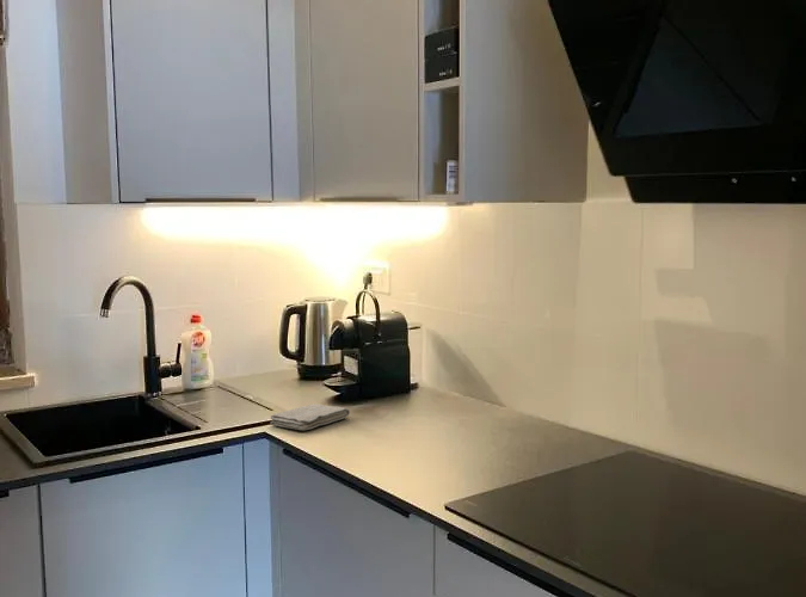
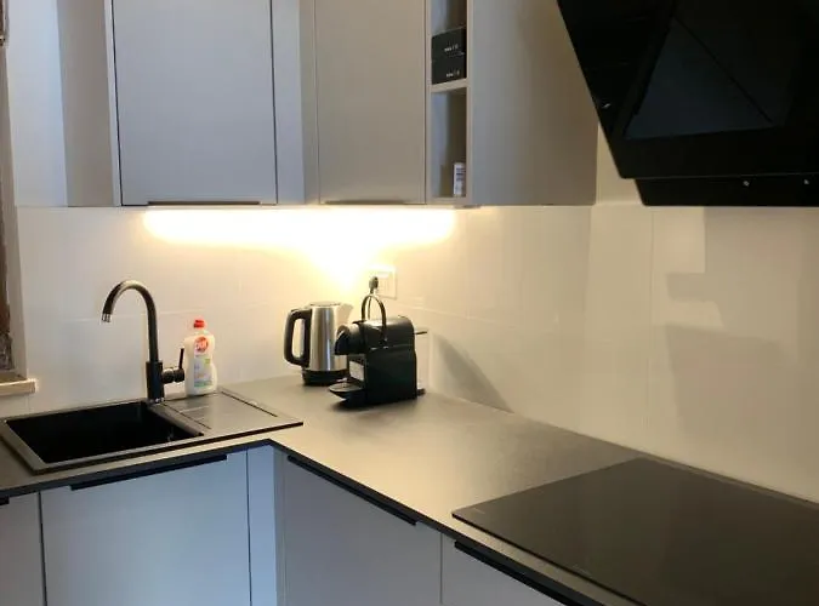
- washcloth [270,402,351,431]
